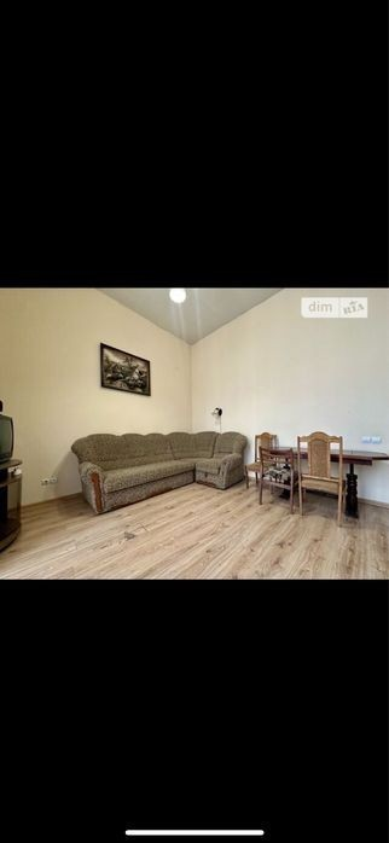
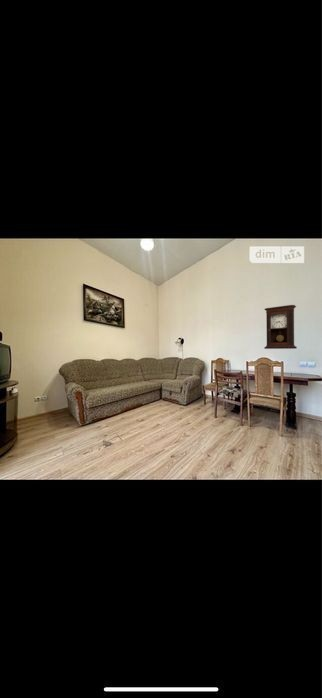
+ pendulum clock [263,304,297,350]
